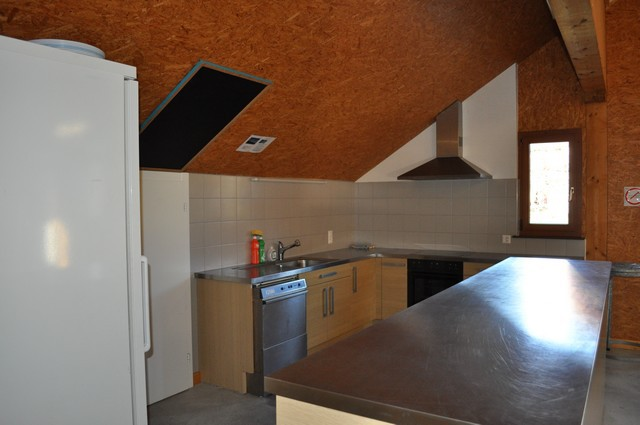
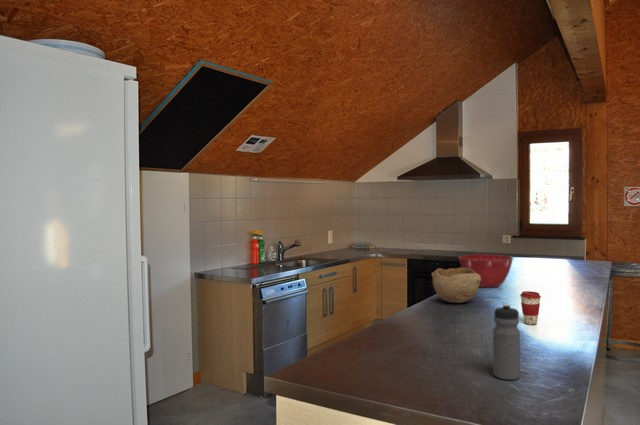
+ water bottle [492,303,521,381]
+ bowl [431,267,481,304]
+ coffee cup [519,290,542,326]
+ mixing bowl [457,254,514,288]
